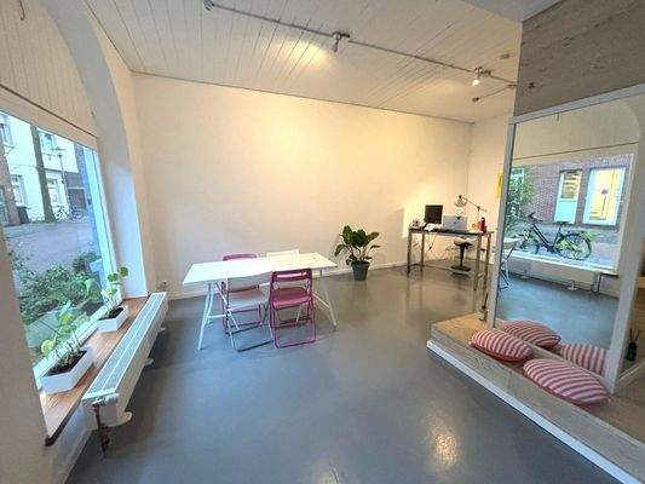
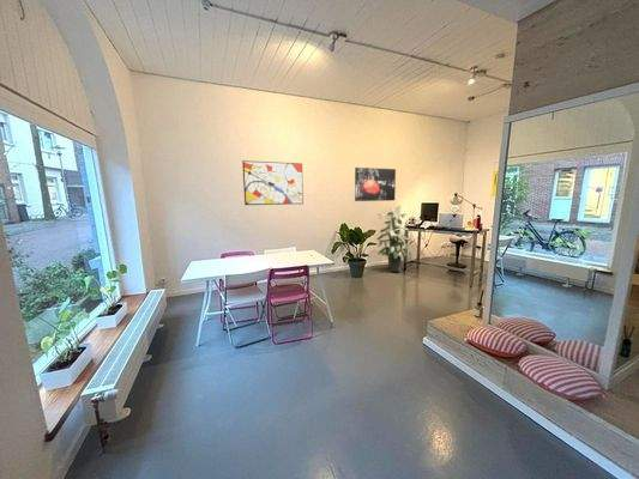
+ wall art [241,159,305,206]
+ indoor plant [375,207,411,273]
+ wall art [354,166,397,202]
